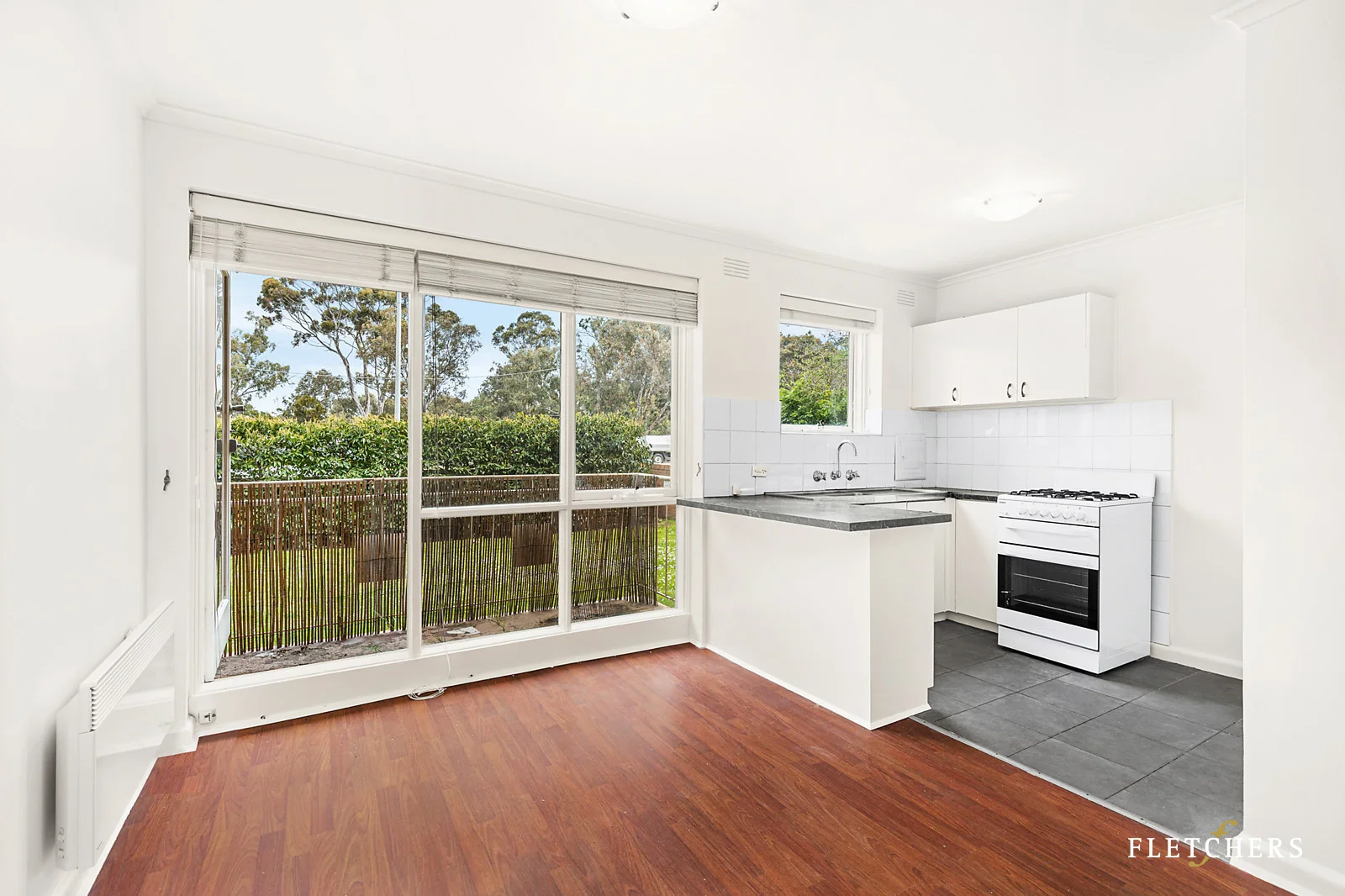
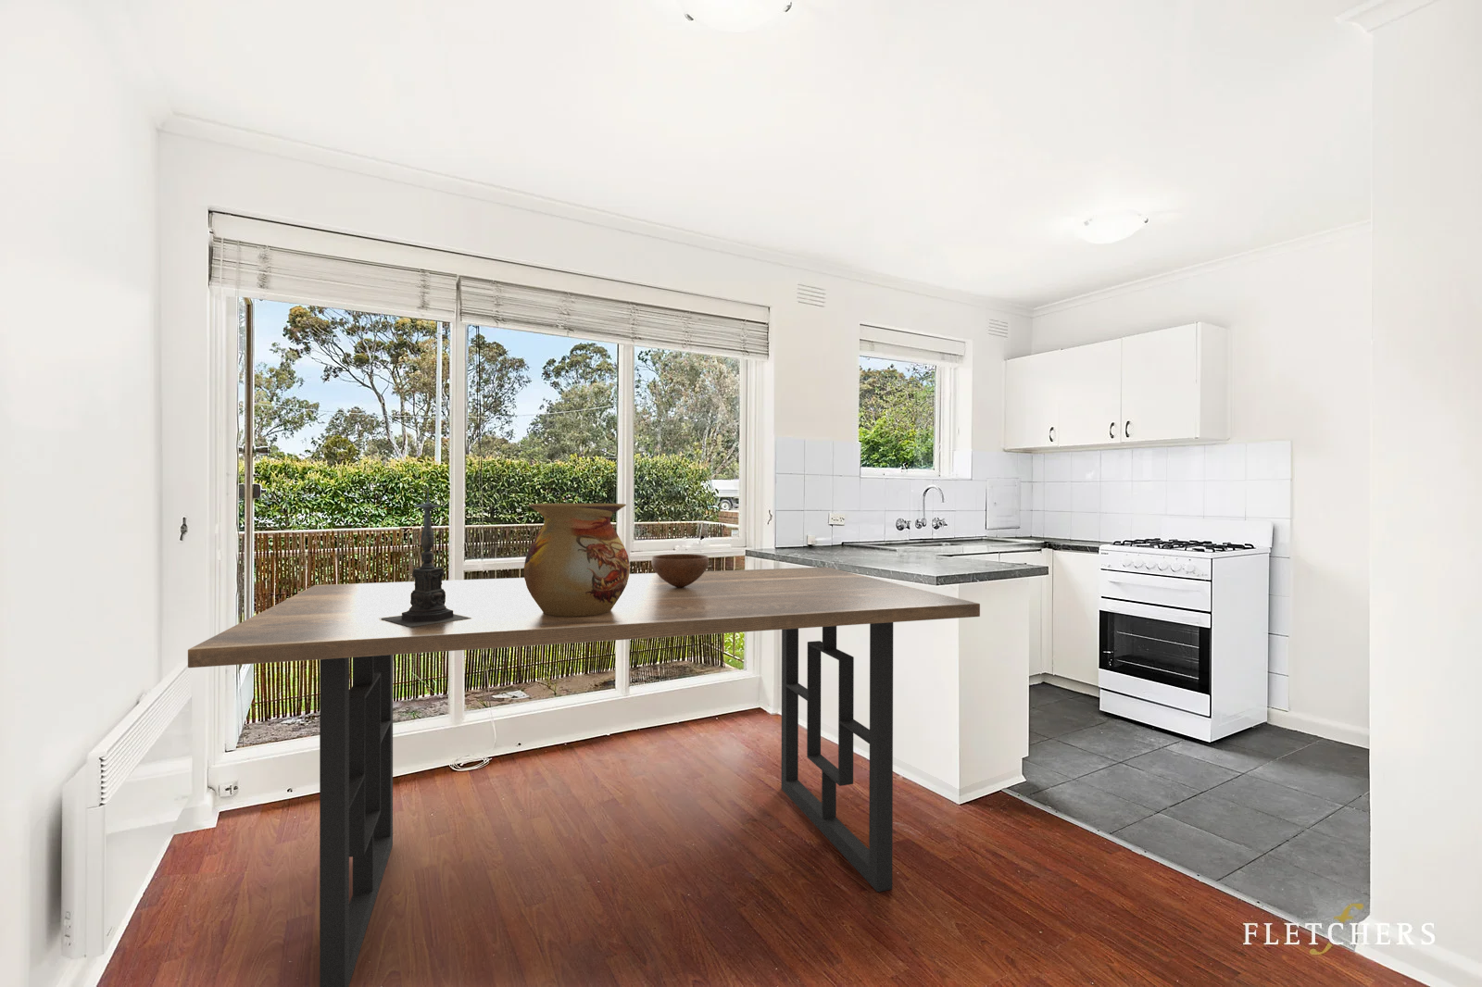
+ vase [523,502,630,617]
+ bowl [650,553,710,587]
+ candle holder [381,485,468,627]
+ dining table [187,566,981,987]
